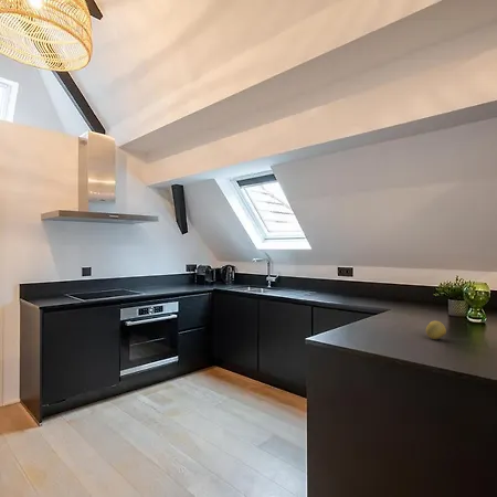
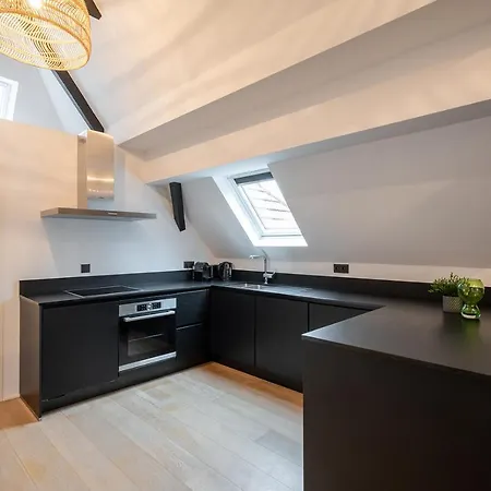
- fruit [425,320,447,340]
